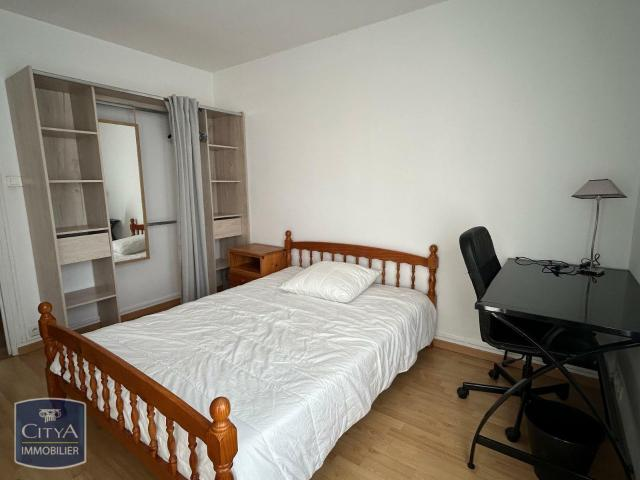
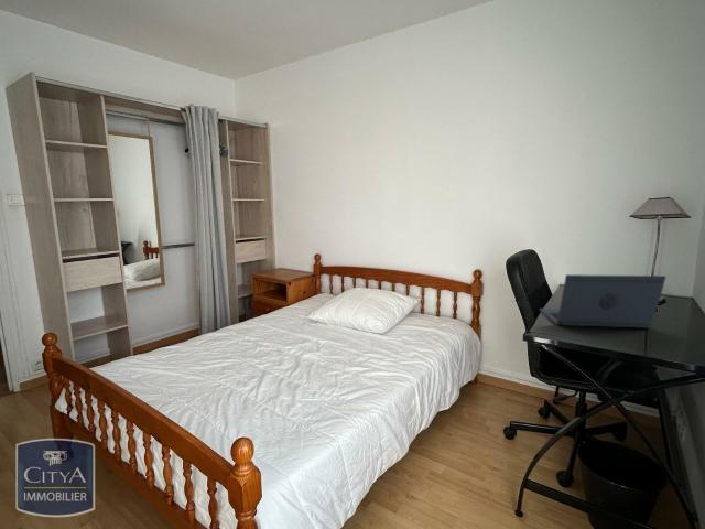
+ laptop [539,273,668,328]
